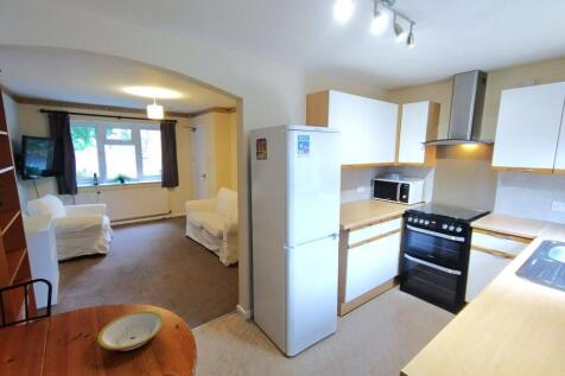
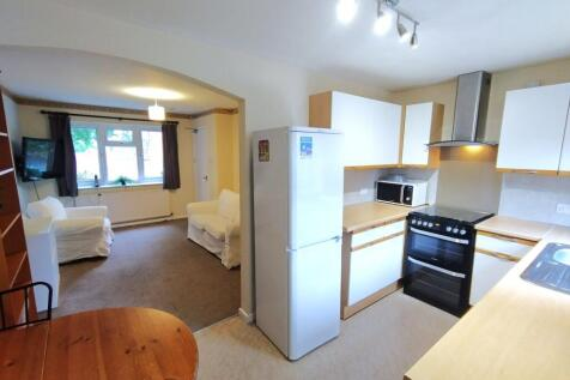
- bowl [96,310,165,352]
